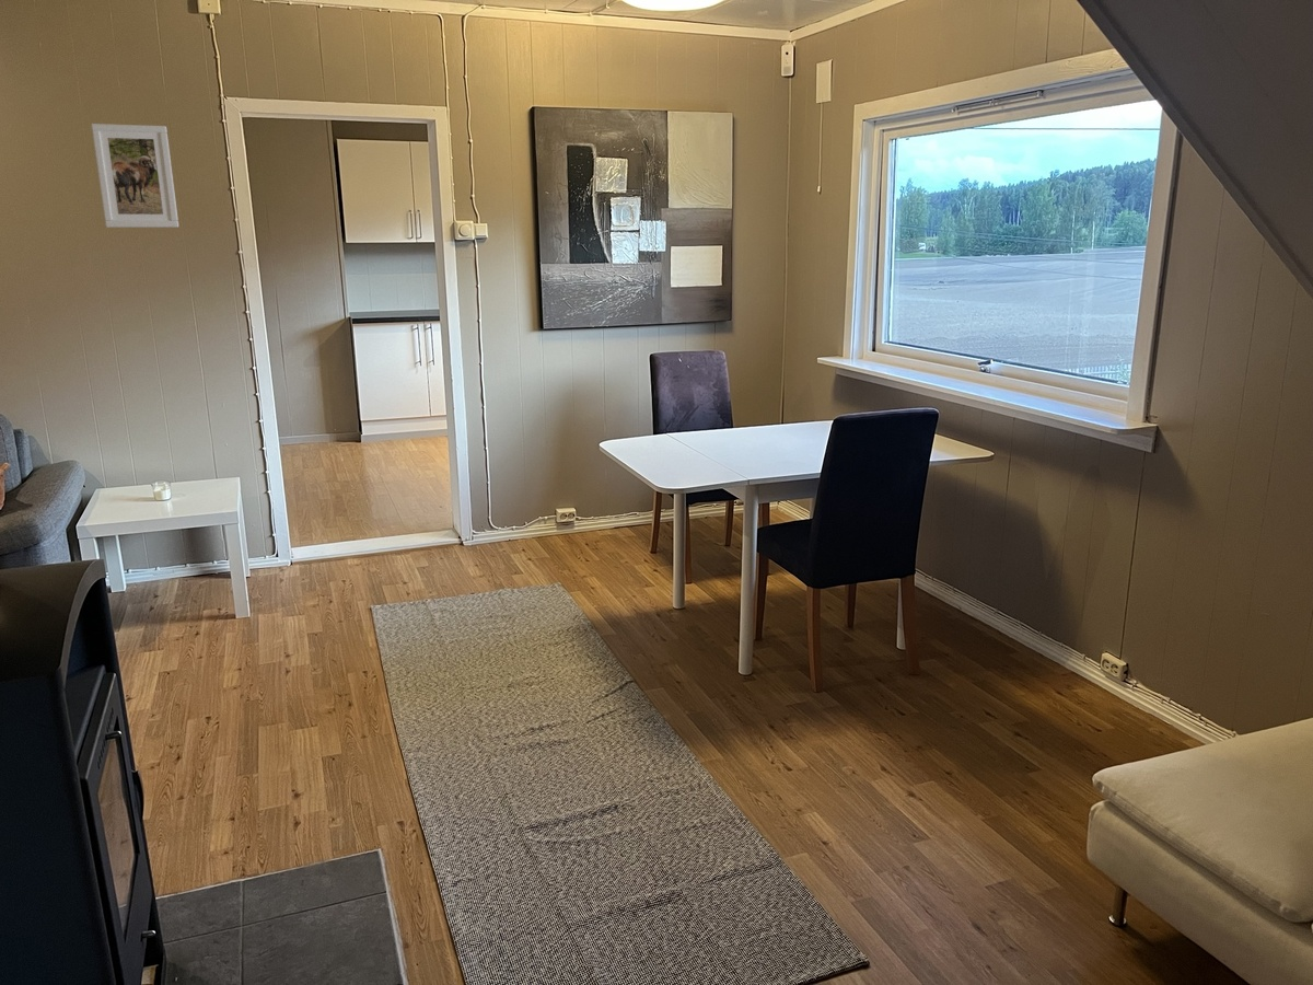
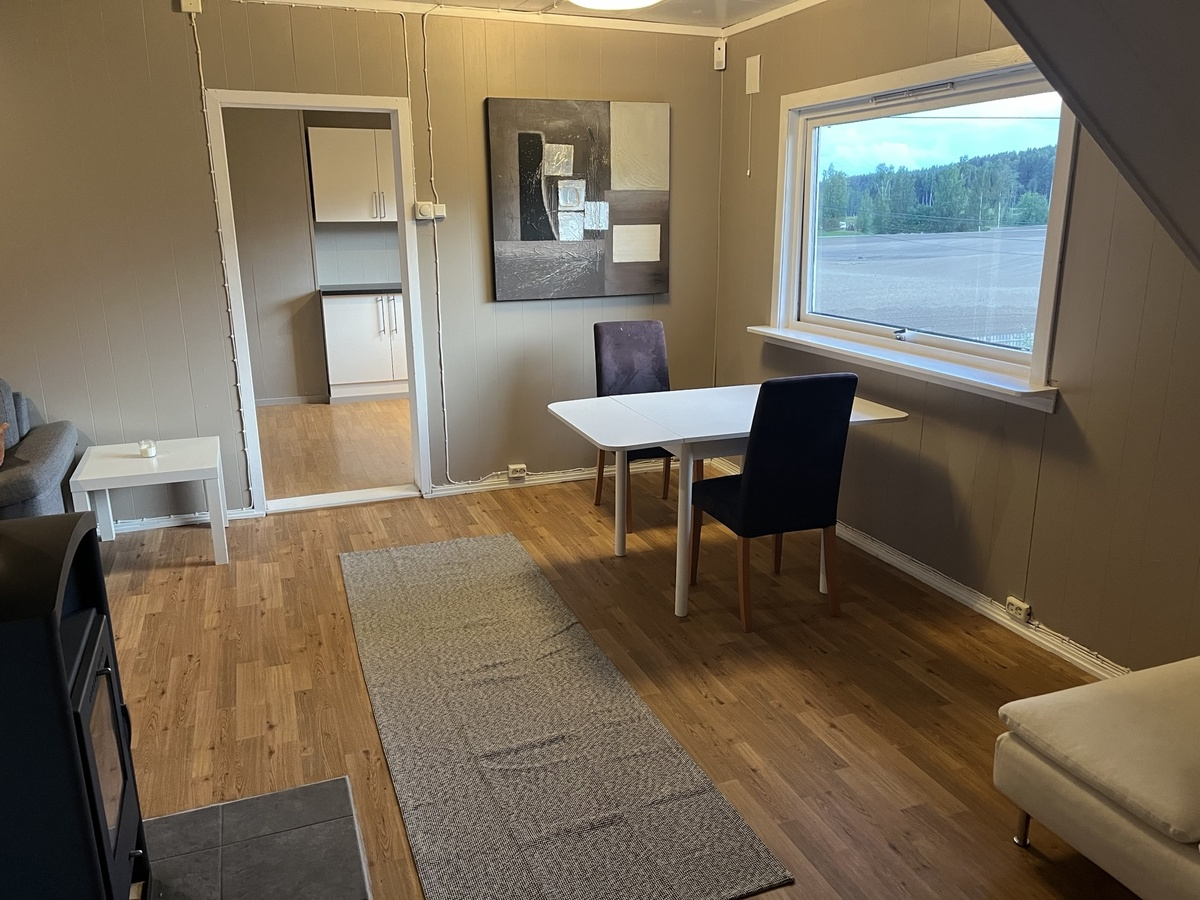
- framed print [90,123,179,229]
